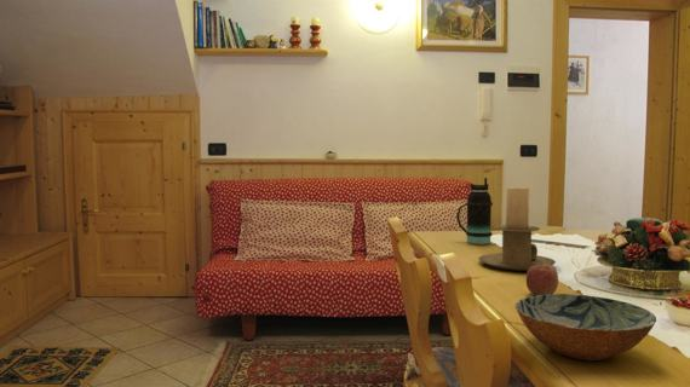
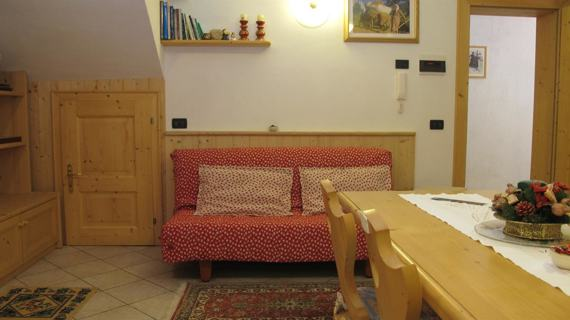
- candle holder [477,185,557,272]
- apple [524,264,559,296]
- bowl [514,293,657,362]
- bottle [455,177,494,246]
